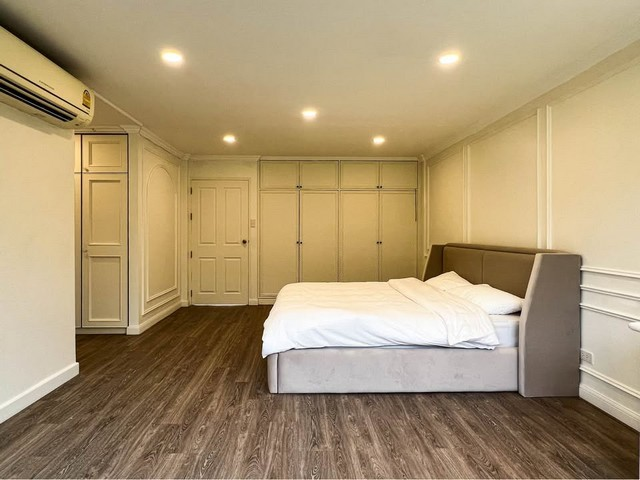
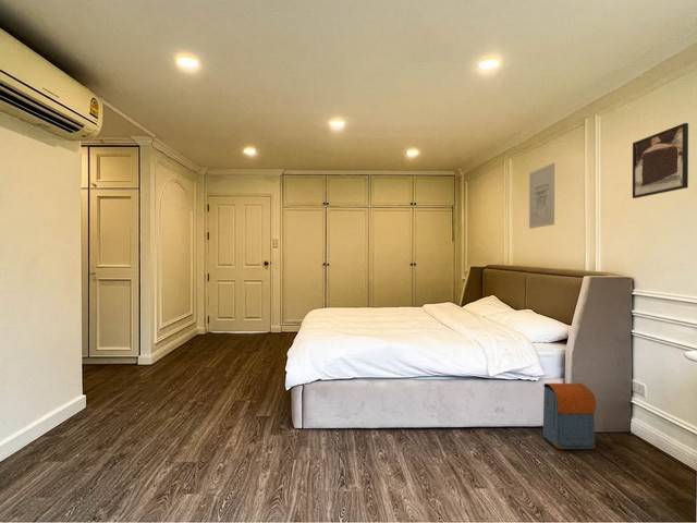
+ wall art [528,162,555,230]
+ backpack [542,382,597,450]
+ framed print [632,122,689,199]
